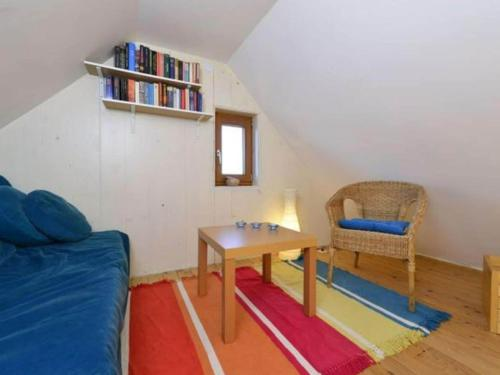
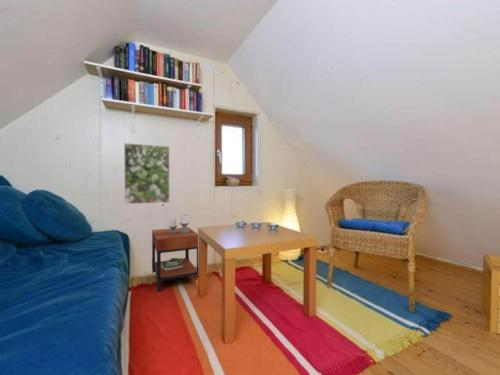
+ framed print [123,142,171,205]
+ side table [151,214,199,293]
